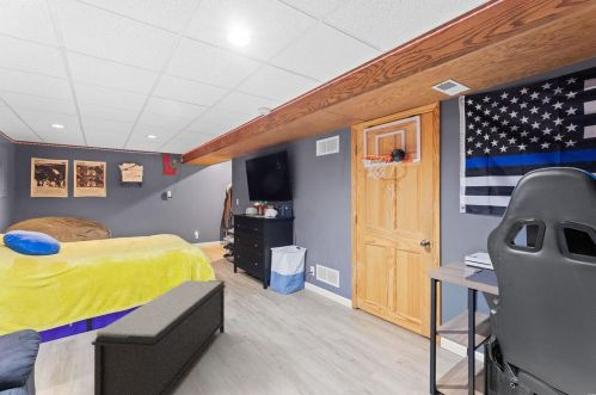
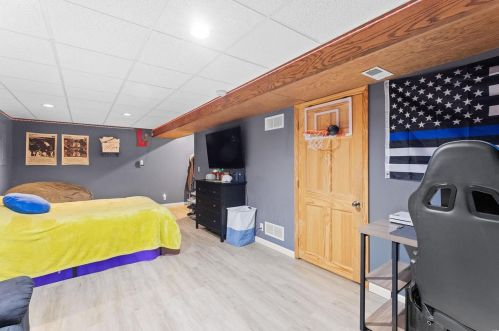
- bench [91,279,227,395]
